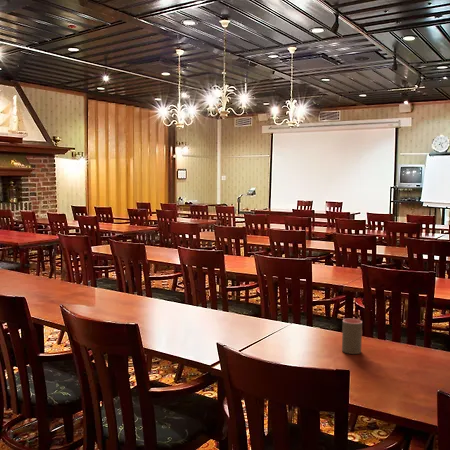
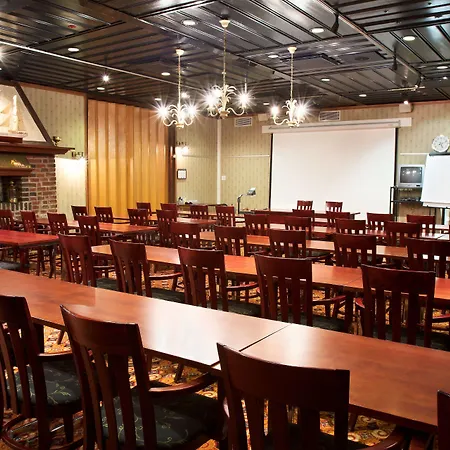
- cup [341,318,363,355]
